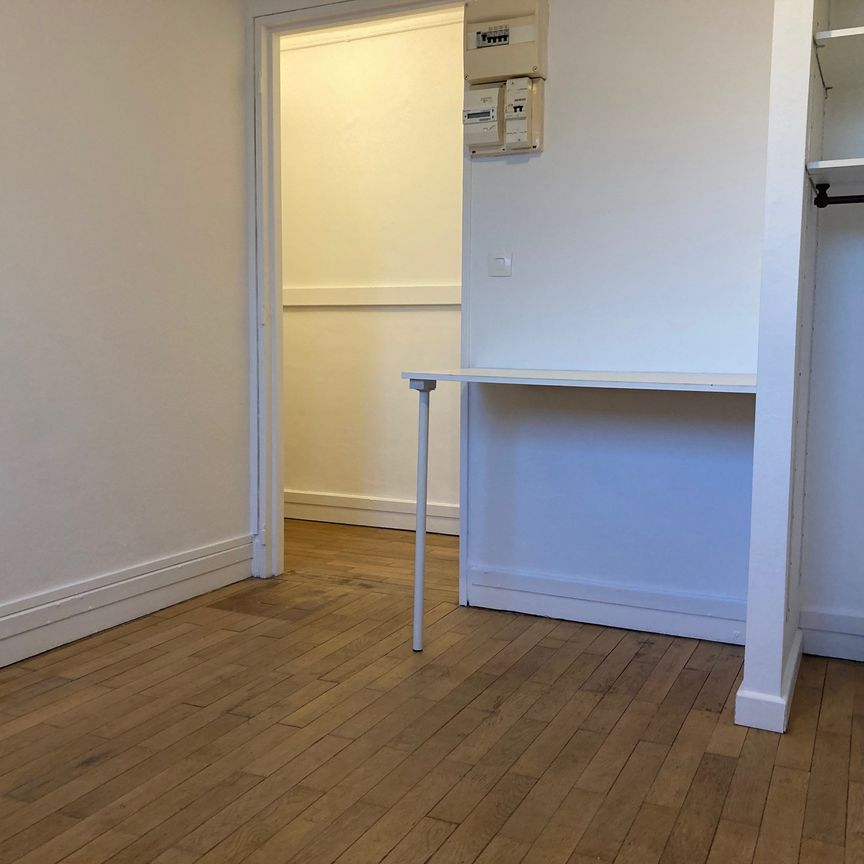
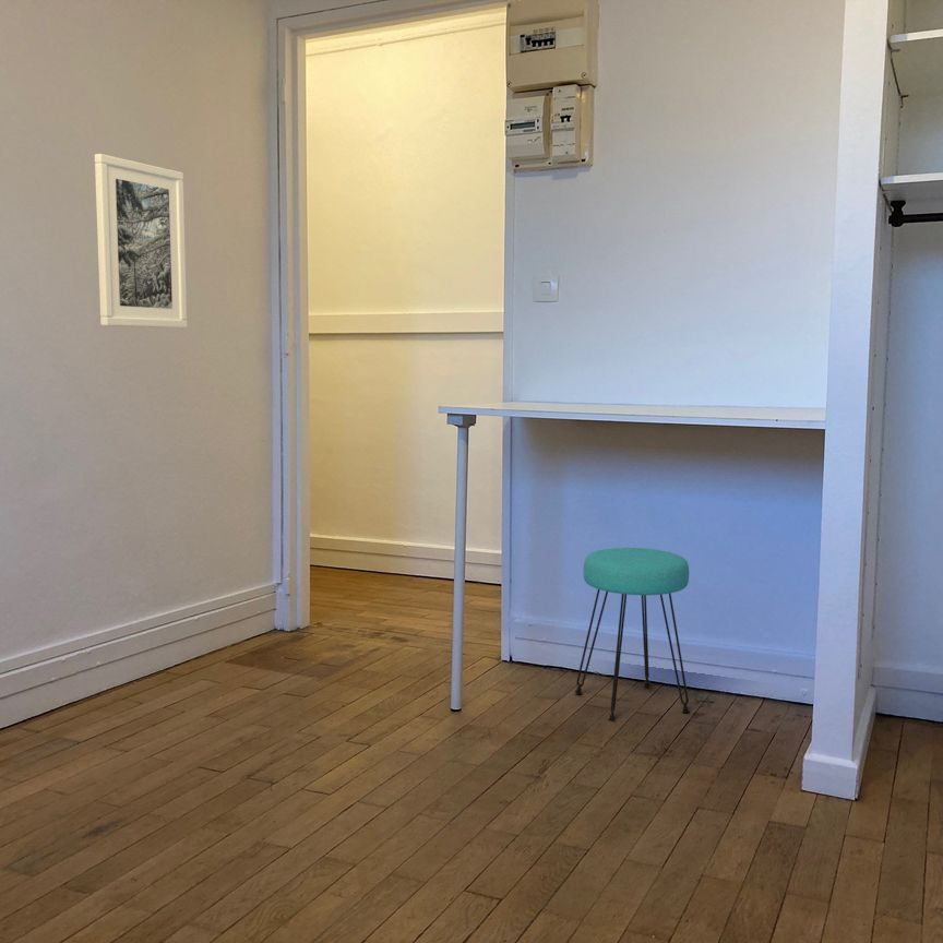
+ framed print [94,153,188,330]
+ stool [574,547,691,721]
